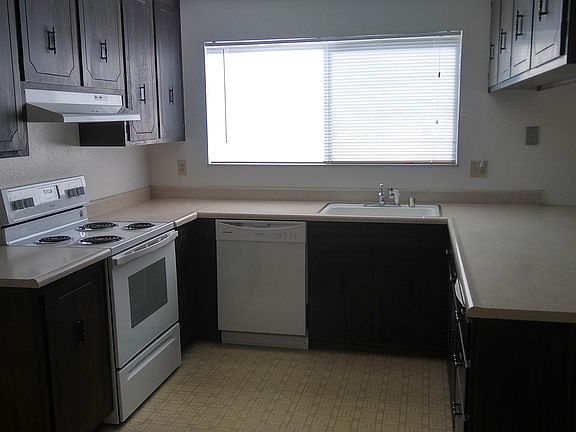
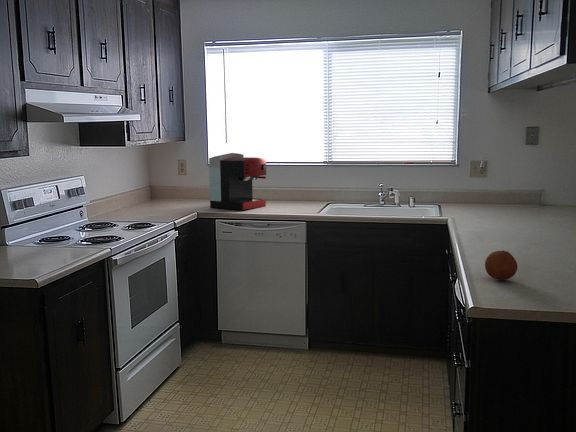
+ coffee maker [208,152,267,211]
+ fruit [484,249,519,281]
